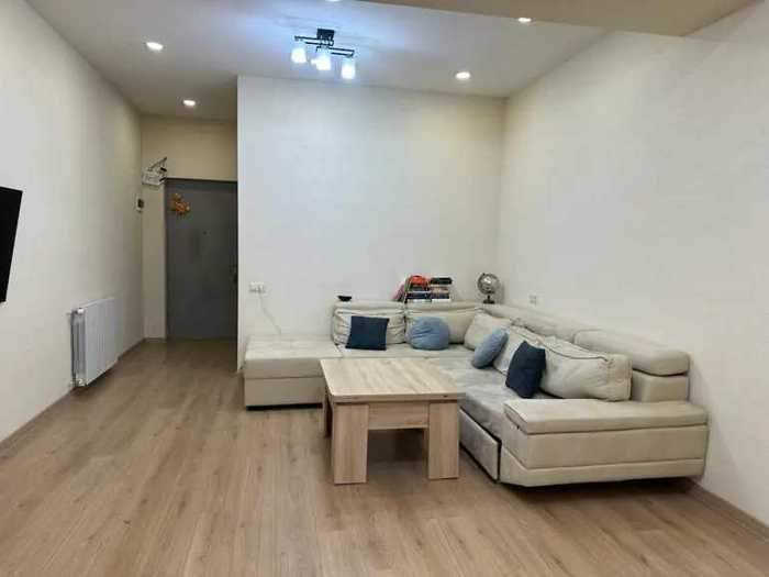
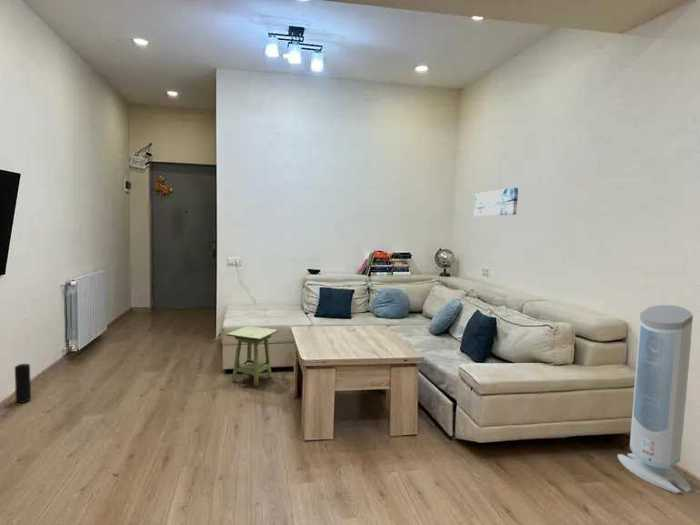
+ air purifier [617,304,694,495]
+ side table [226,325,278,387]
+ wall art [473,187,519,217]
+ speaker [14,363,32,404]
